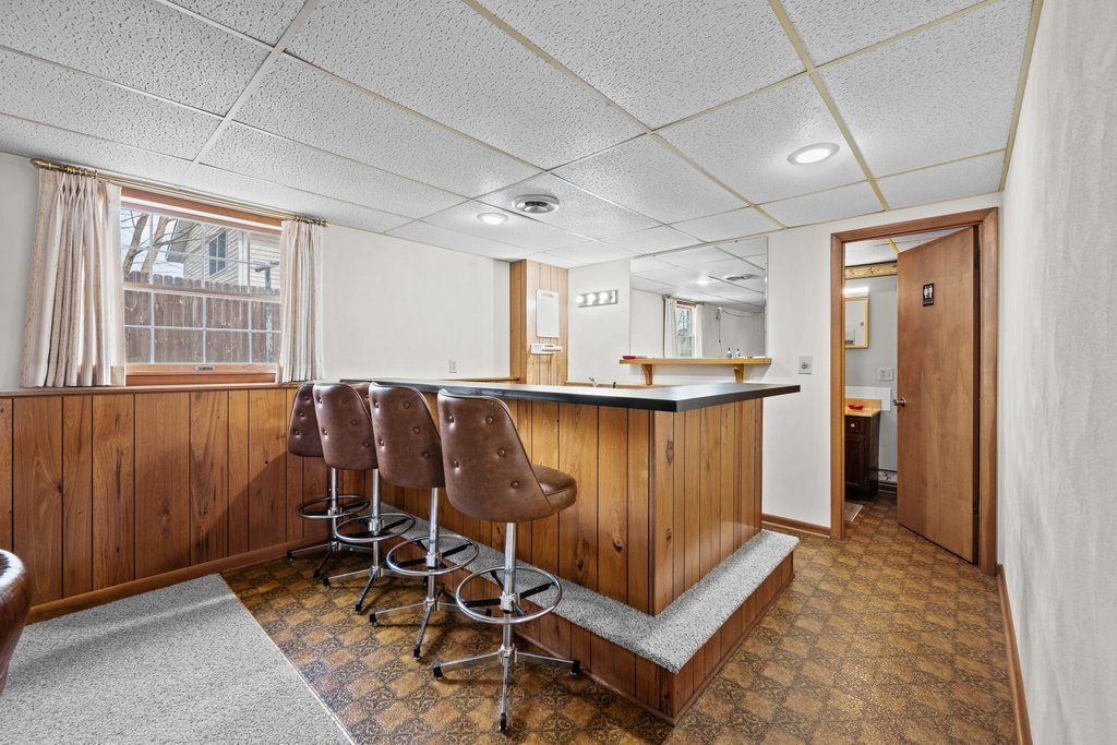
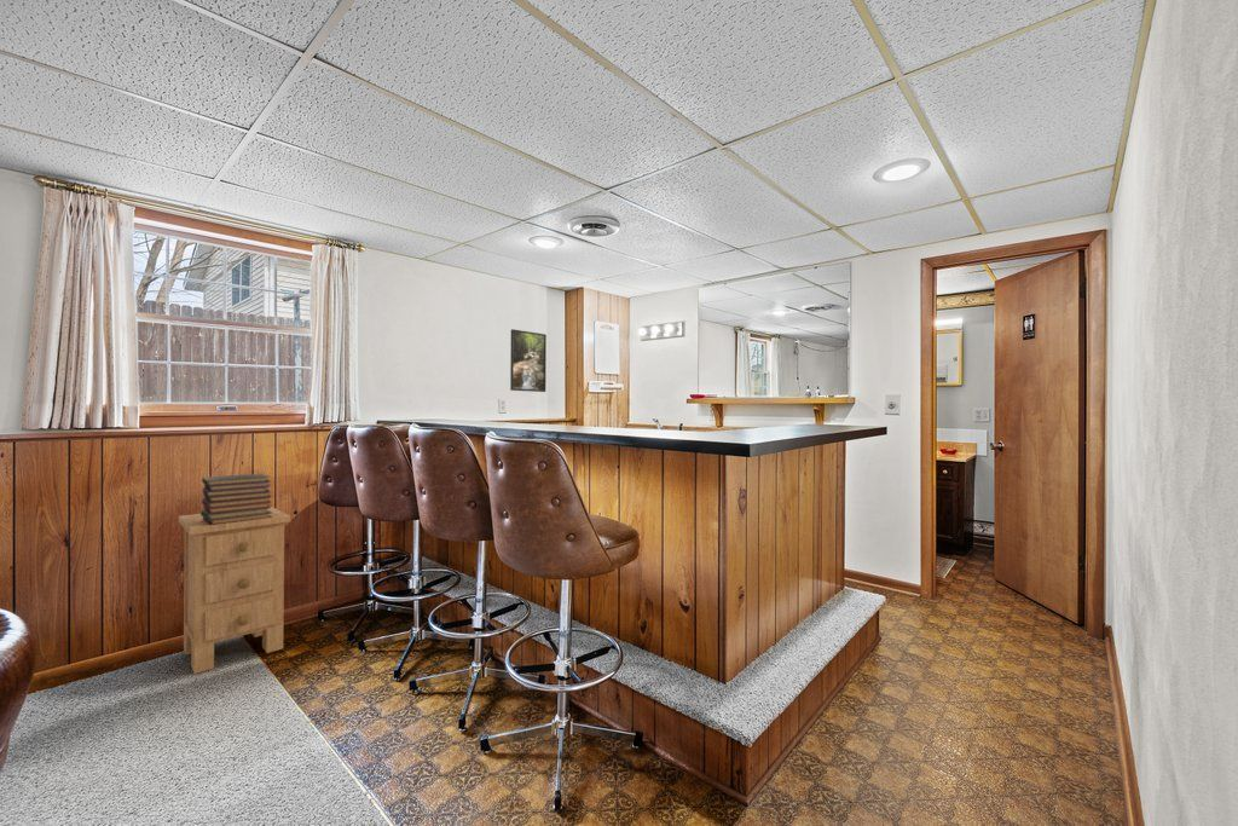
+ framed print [509,328,548,393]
+ book stack [199,473,273,525]
+ nightstand [178,506,291,675]
